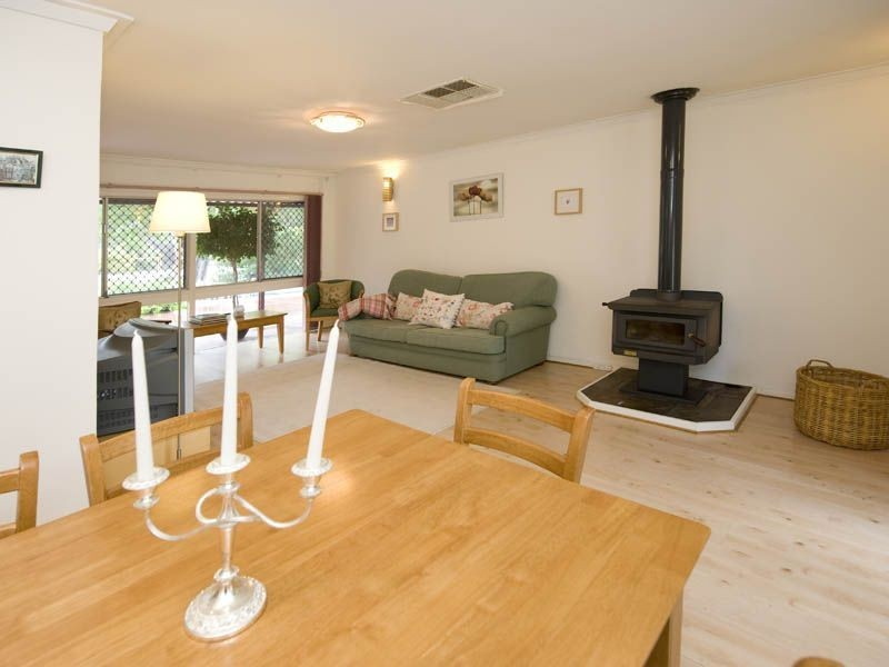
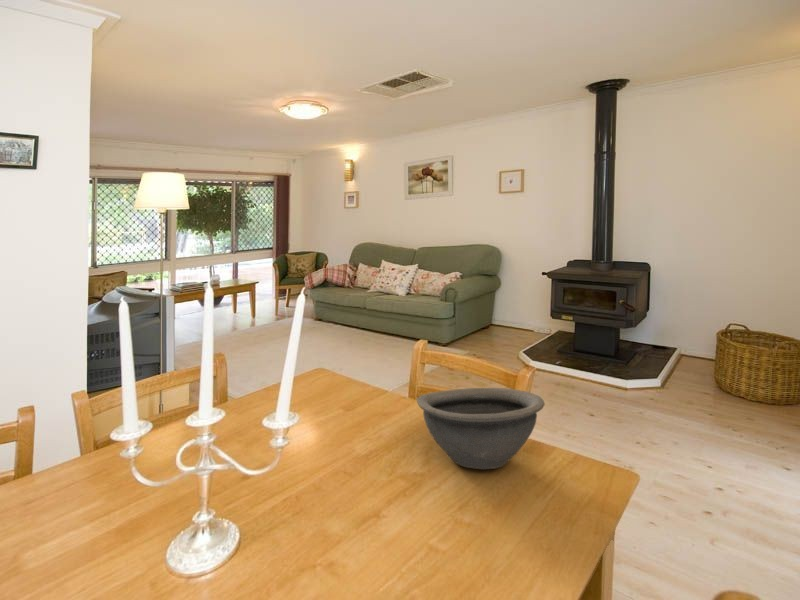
+ bowl [416,387,546,470]
